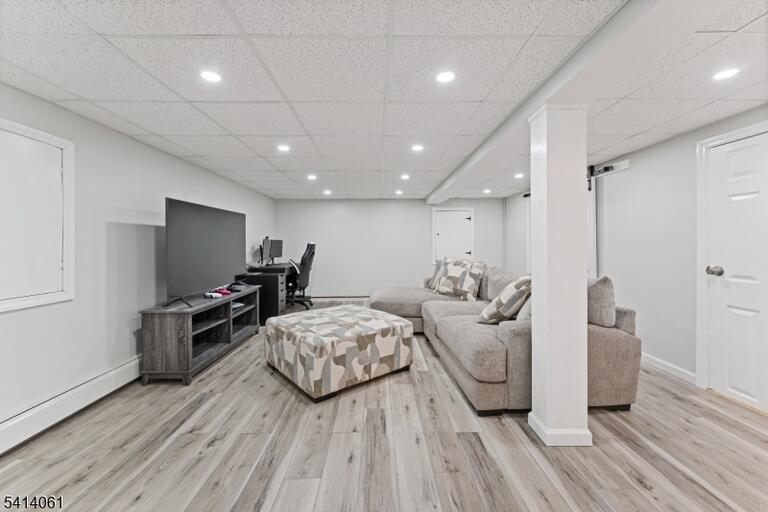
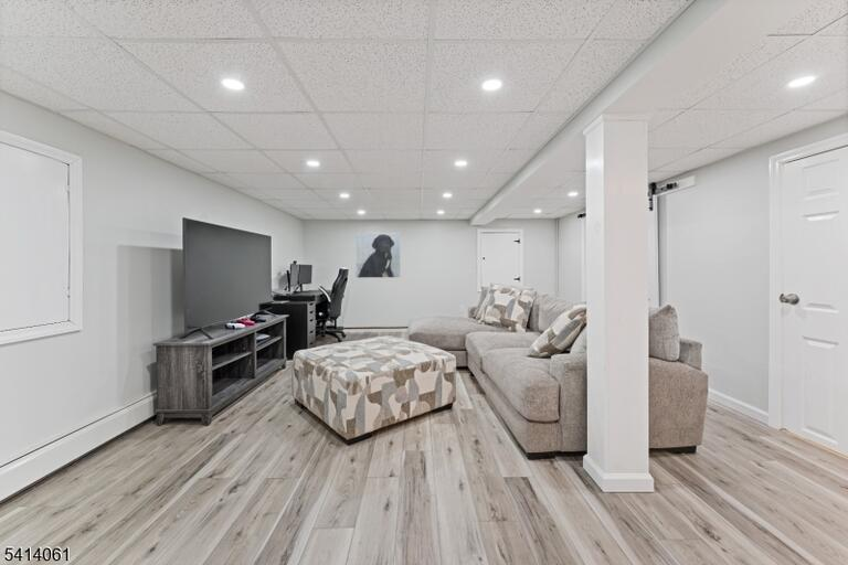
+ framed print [354,232,402,279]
